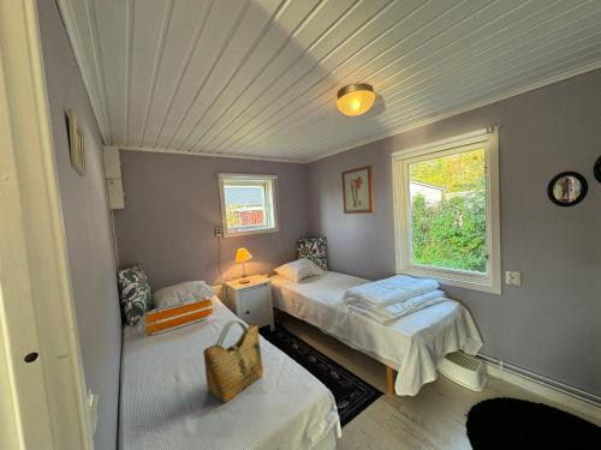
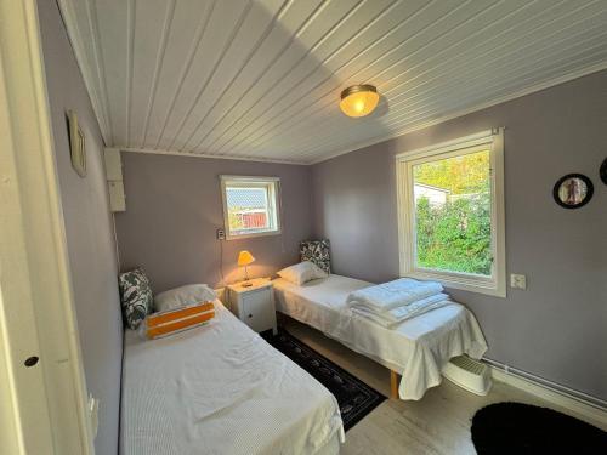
- grocery bag [202,318,264,403]
- wall art [340,164,375,215]
